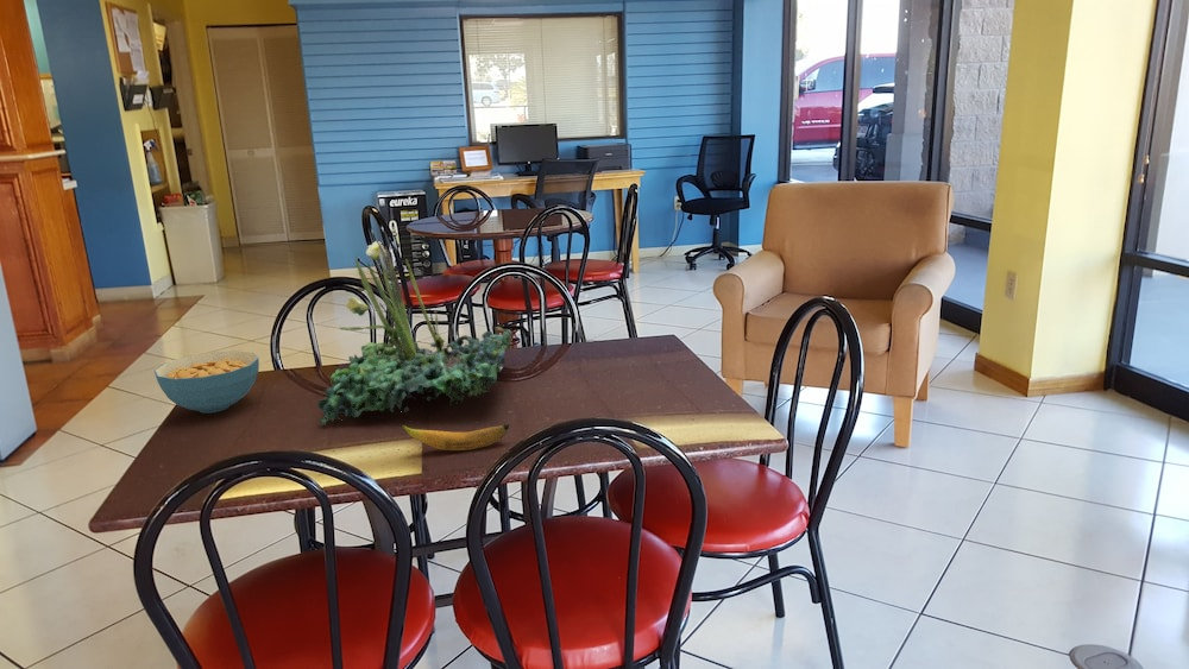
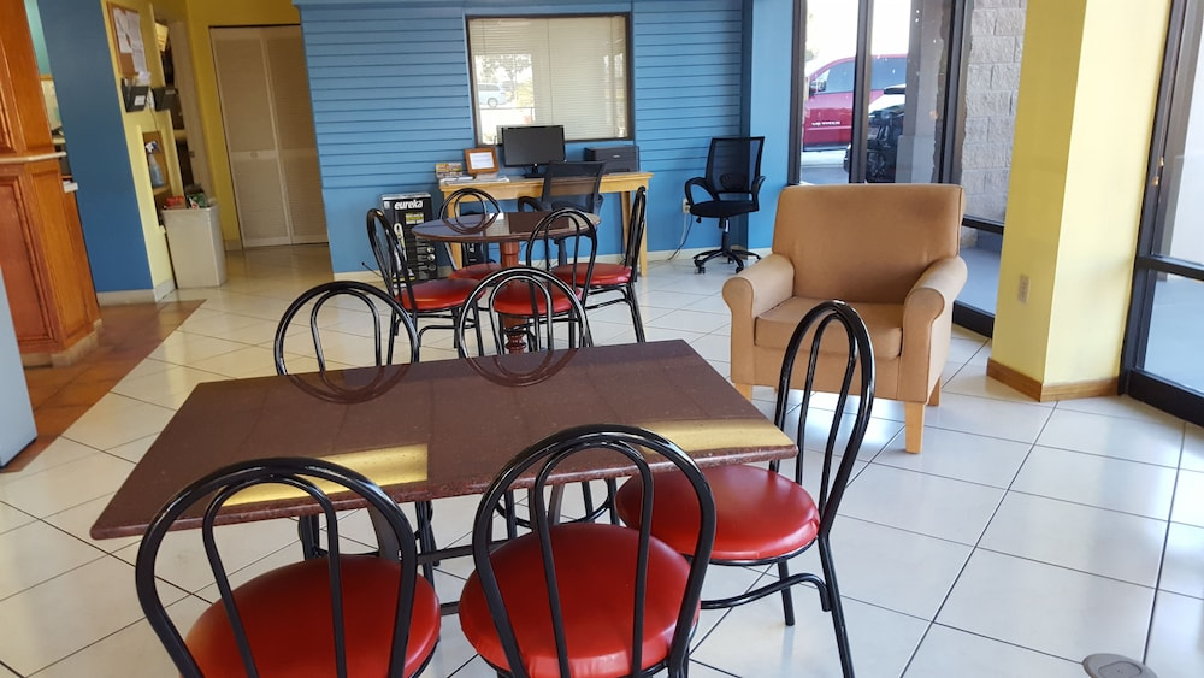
- cereal bowl [153,349,260,415]
- plant [316,239,514,427]
- banana [401,423,510,452]
